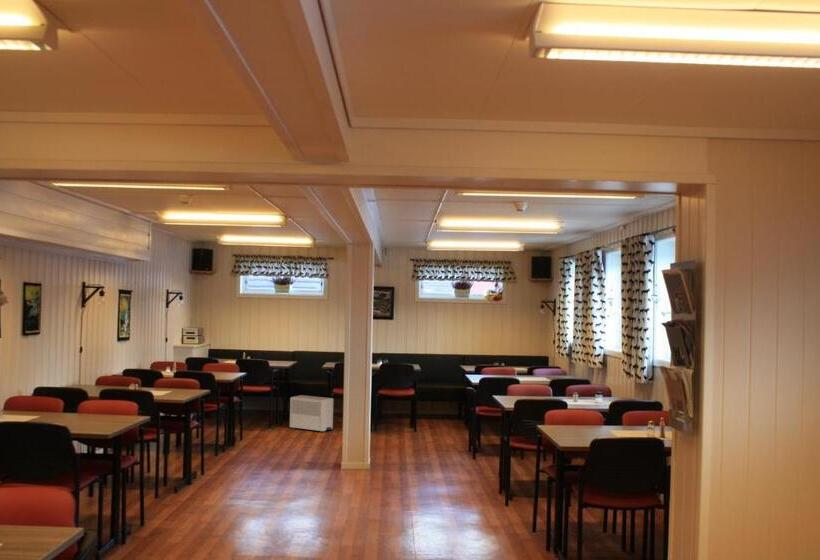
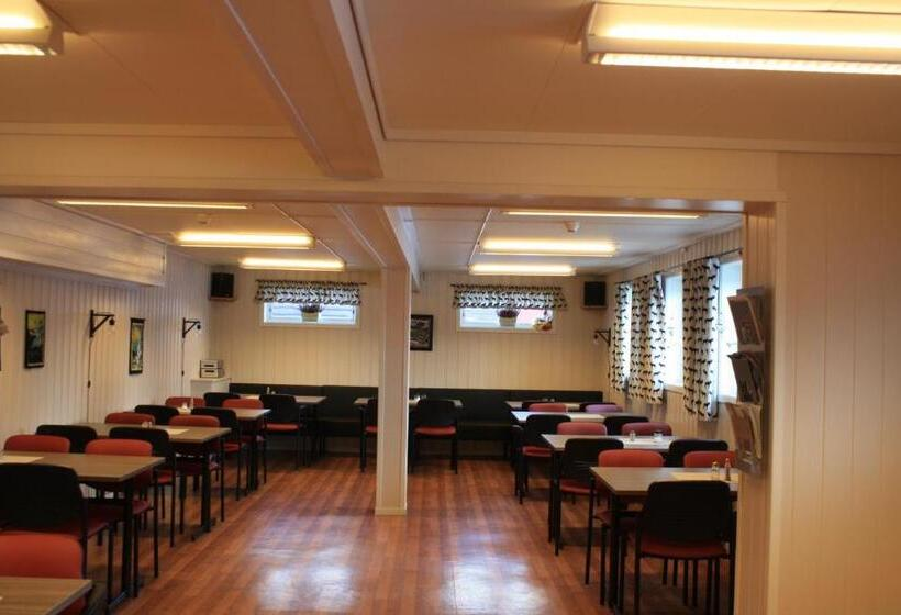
- air purifier [289,394,334,433]
